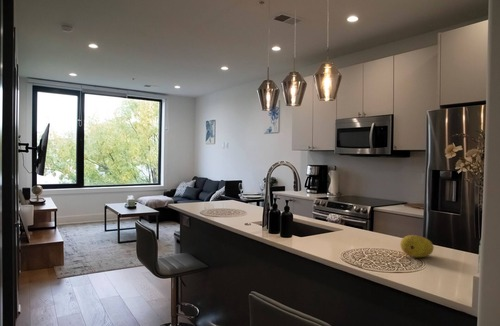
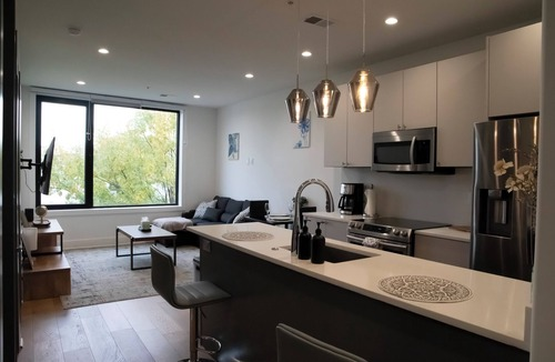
- fruit [399,234,435,258]
